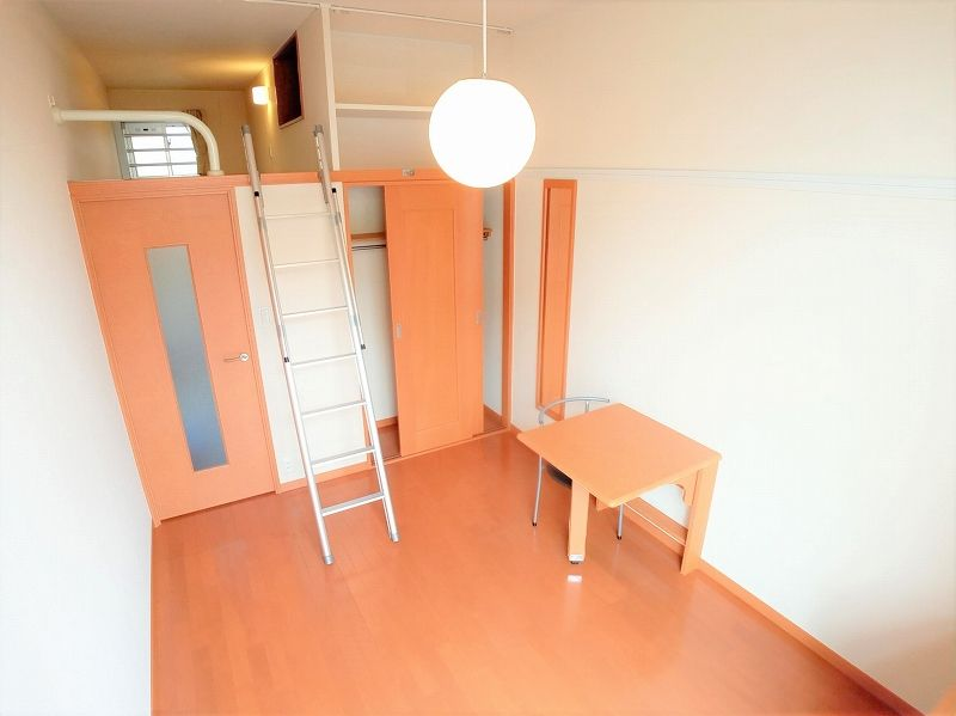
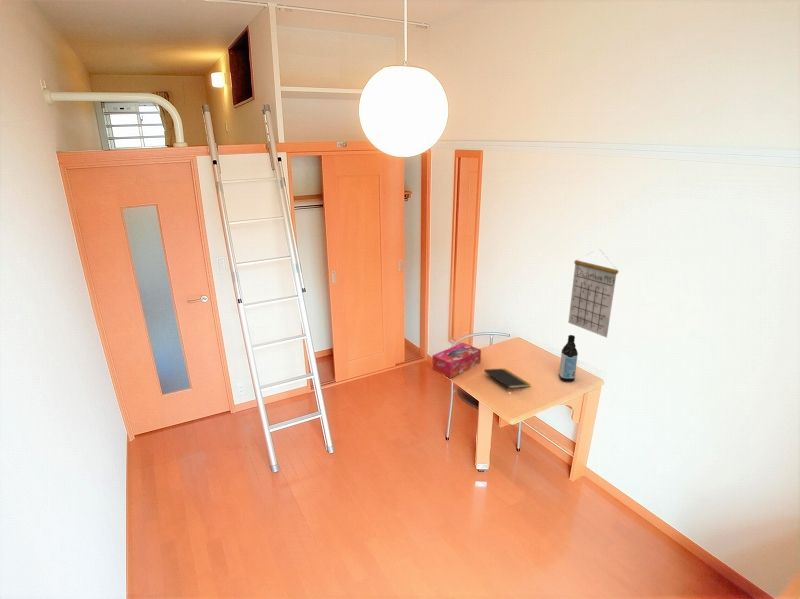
+ calendar [567,250,619,339]
+ water bottle [558,334,579,383]
+ tissue box [431,342,482,379]
+ notepad [483,368,531,391]
